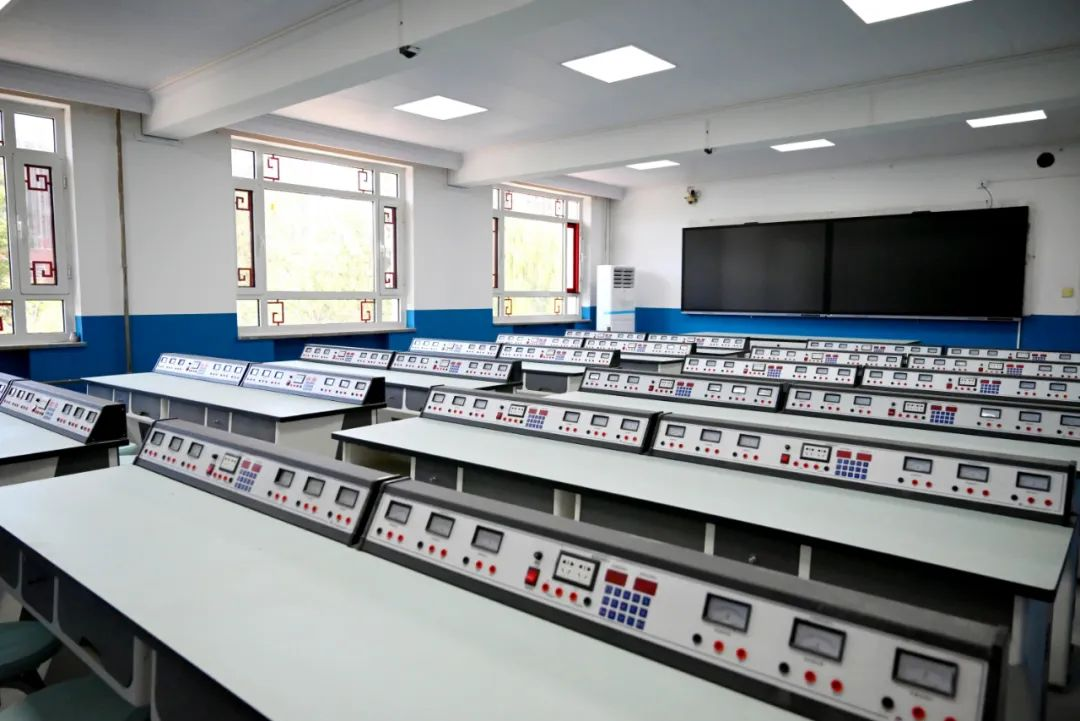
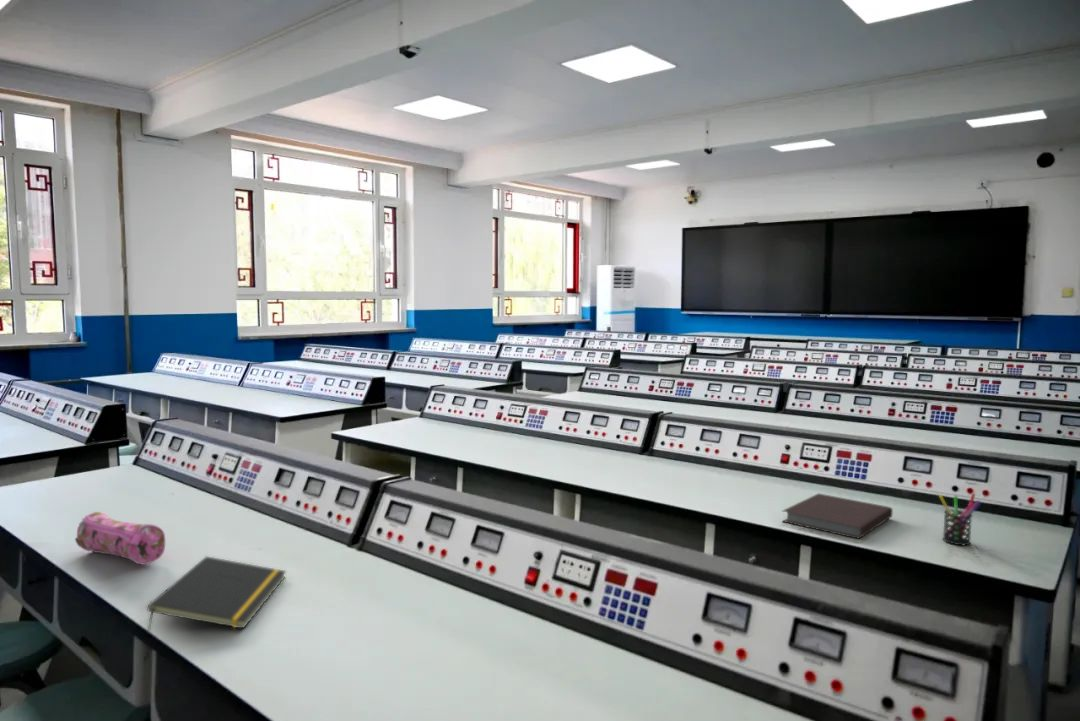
+ notebook [781,492,894,539]
+ pen holder [938,492,982,546]
+ pencil case [74,511,166,566]
+ notepad [147,555,287,633]
